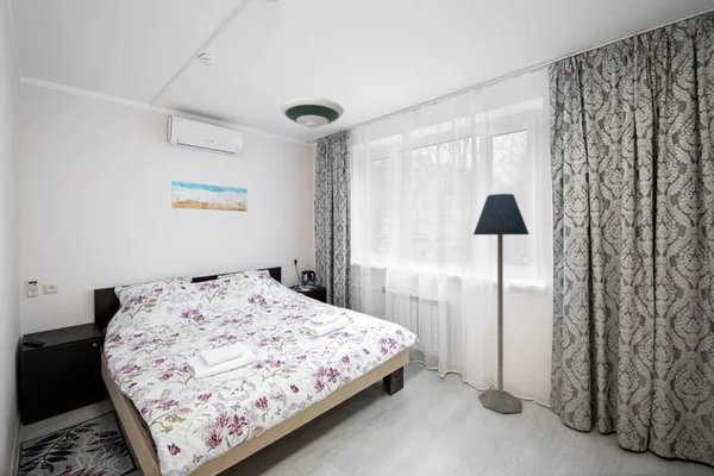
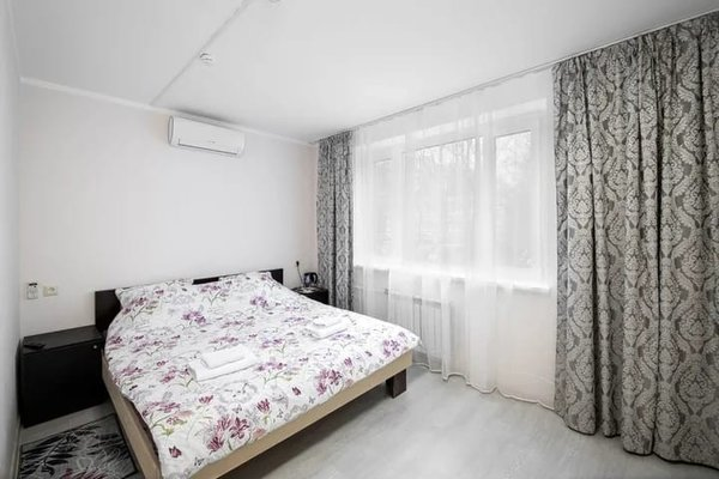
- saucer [280,96,345,130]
- floor lamp [472,193,530,414]
- wall art [170,180,249,213]
